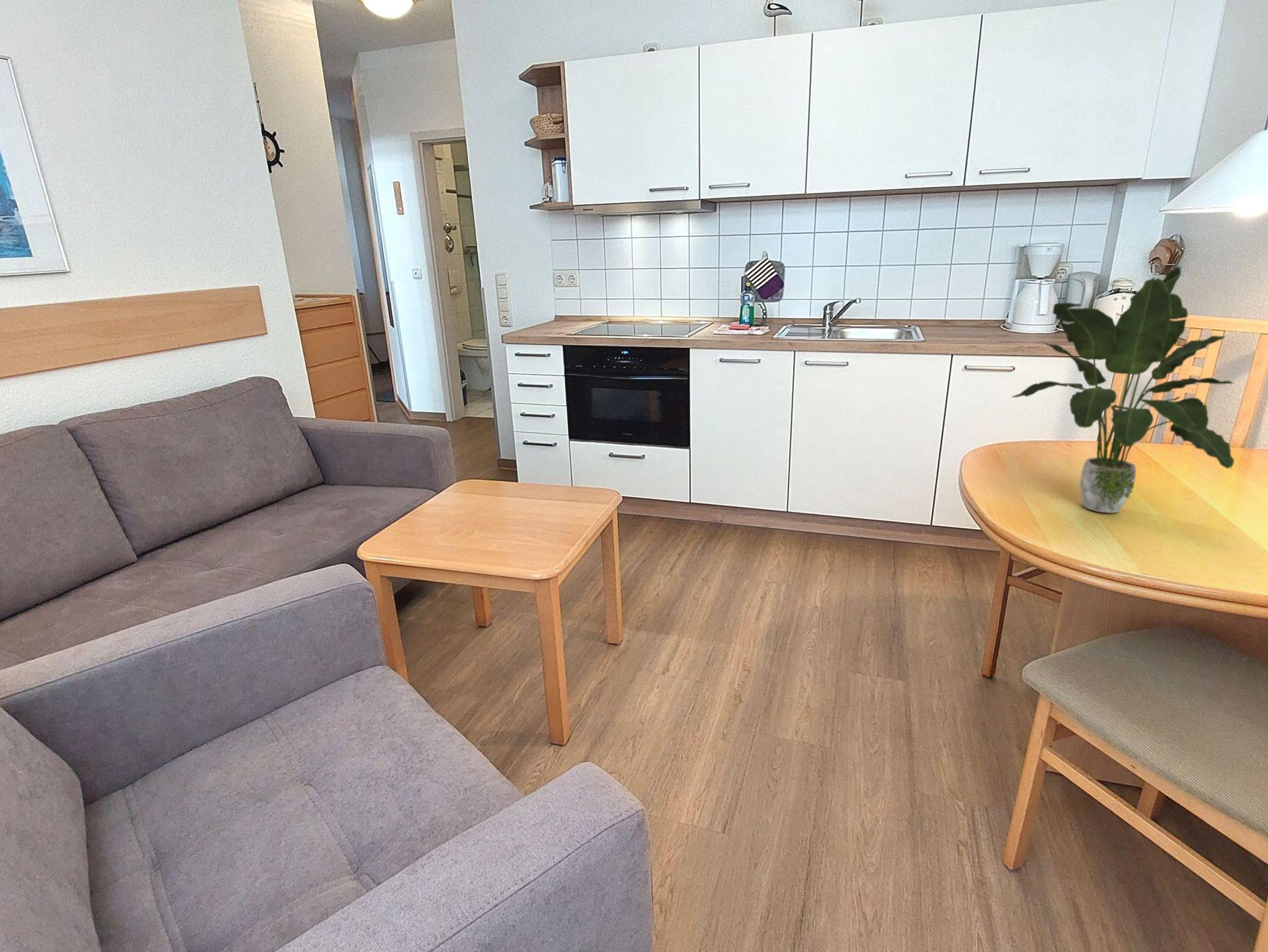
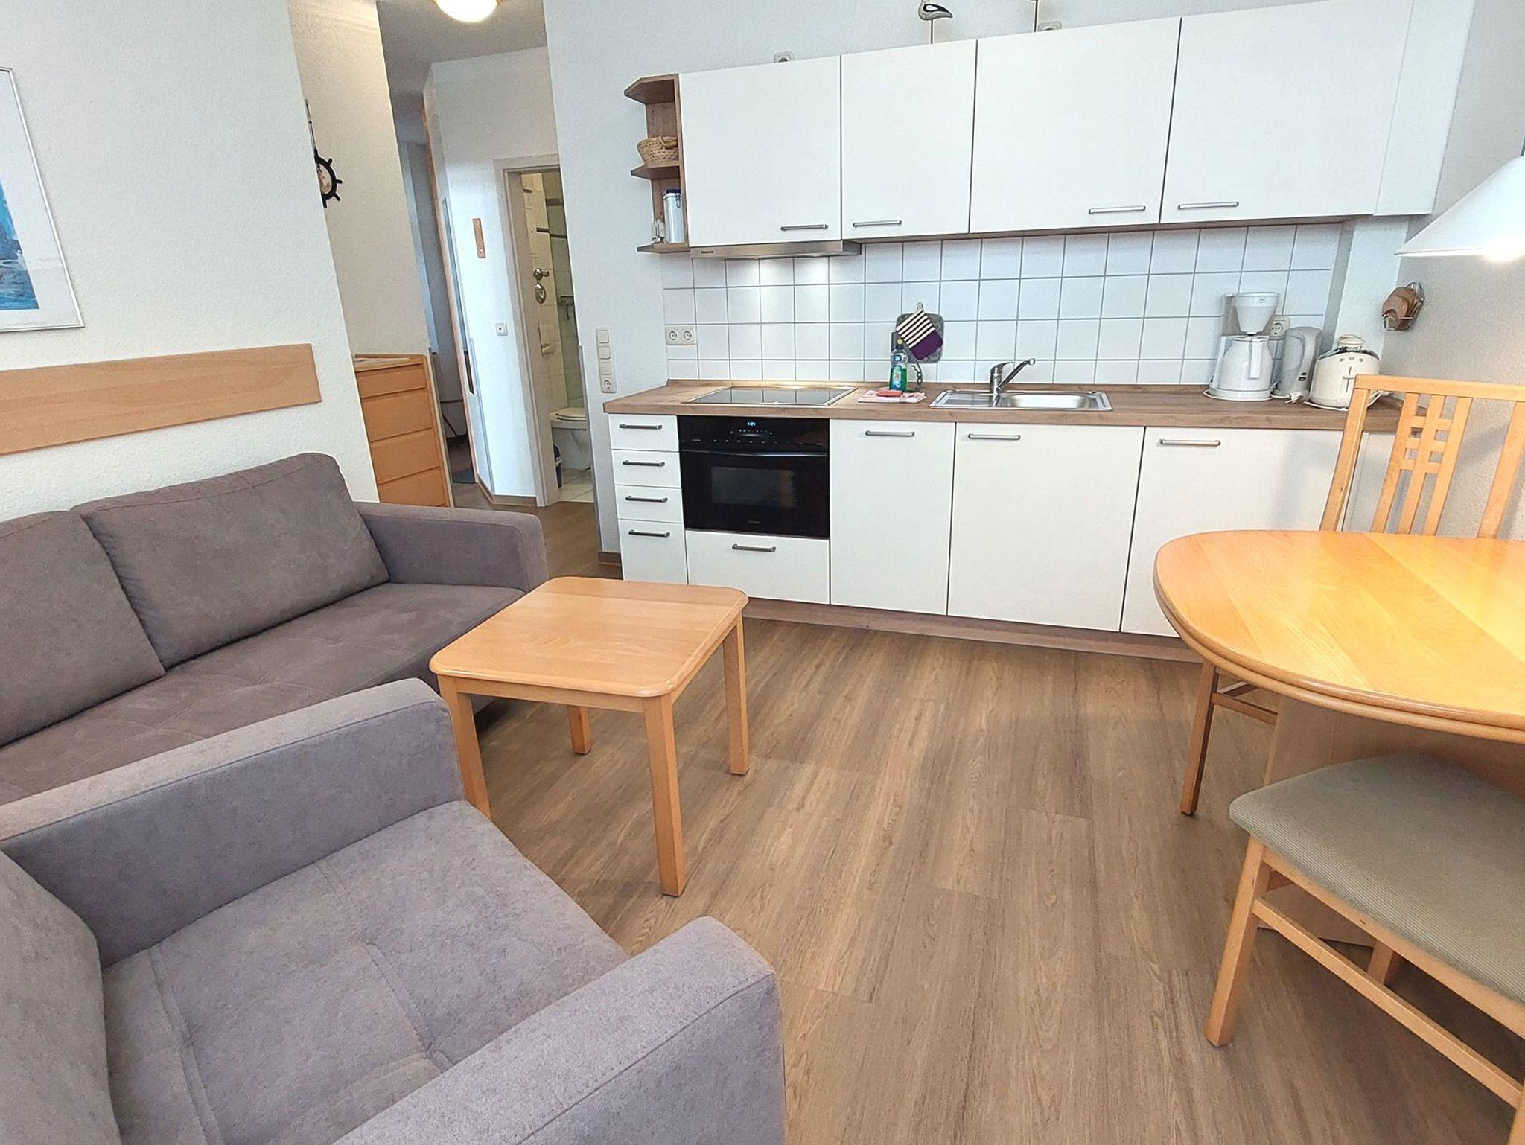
- potted plant [1011,265,1235,514]
